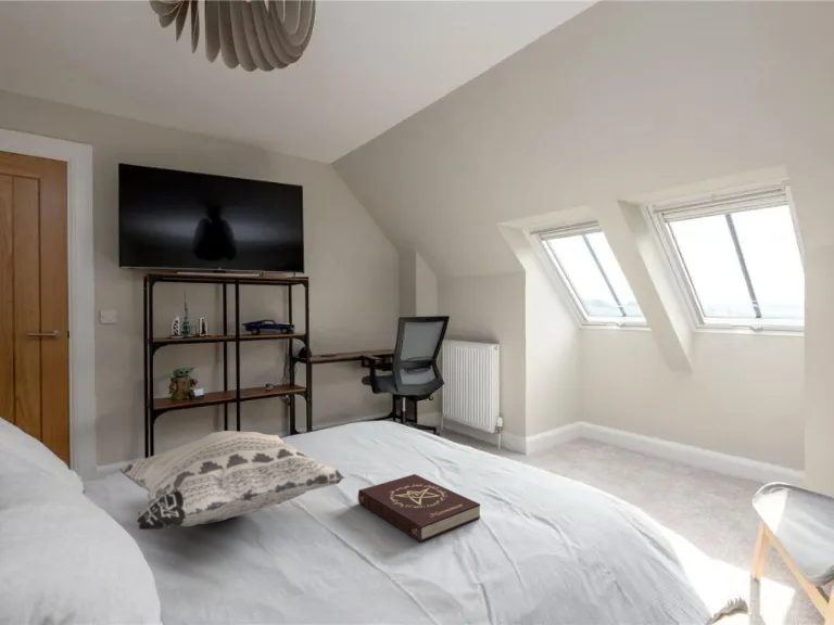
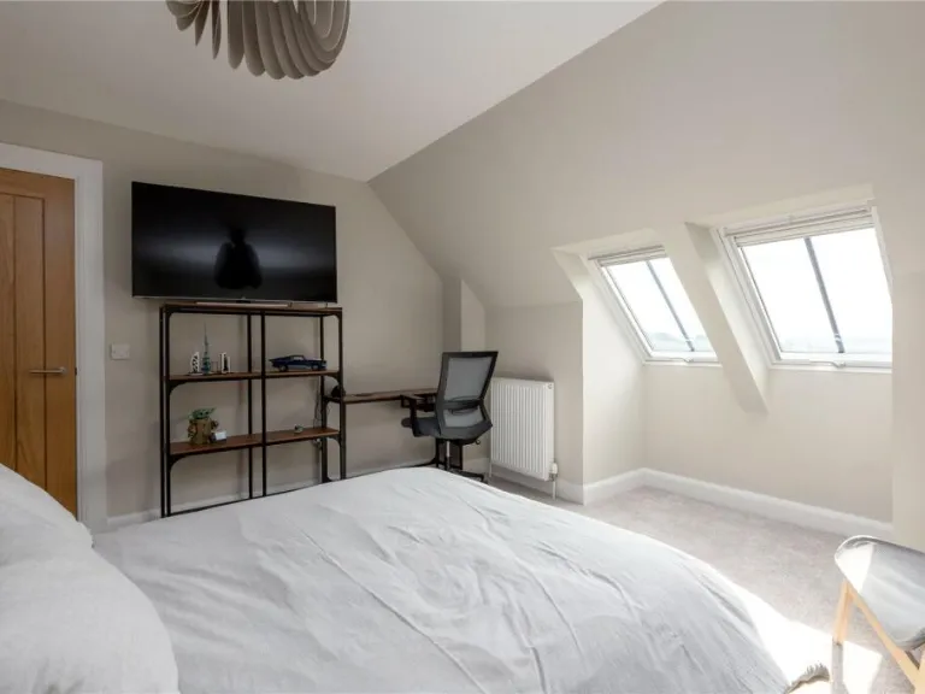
- book [357,473,481,544]
- decorative pillow [118,430,345,532]
